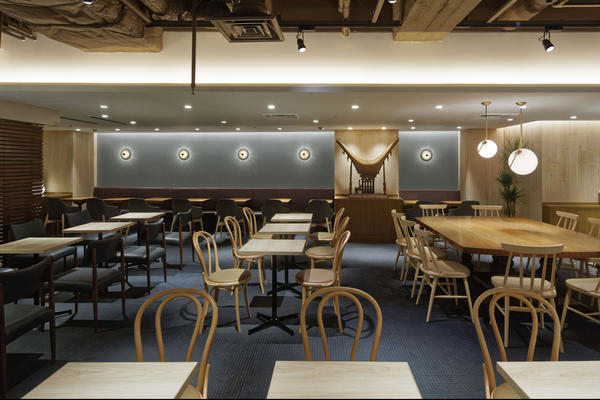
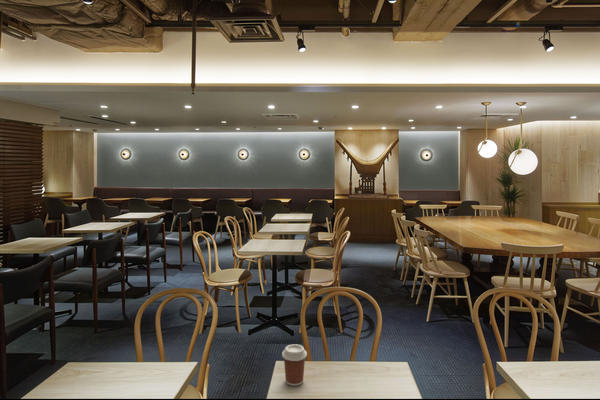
+ coffee cup [281,343,308,387]
